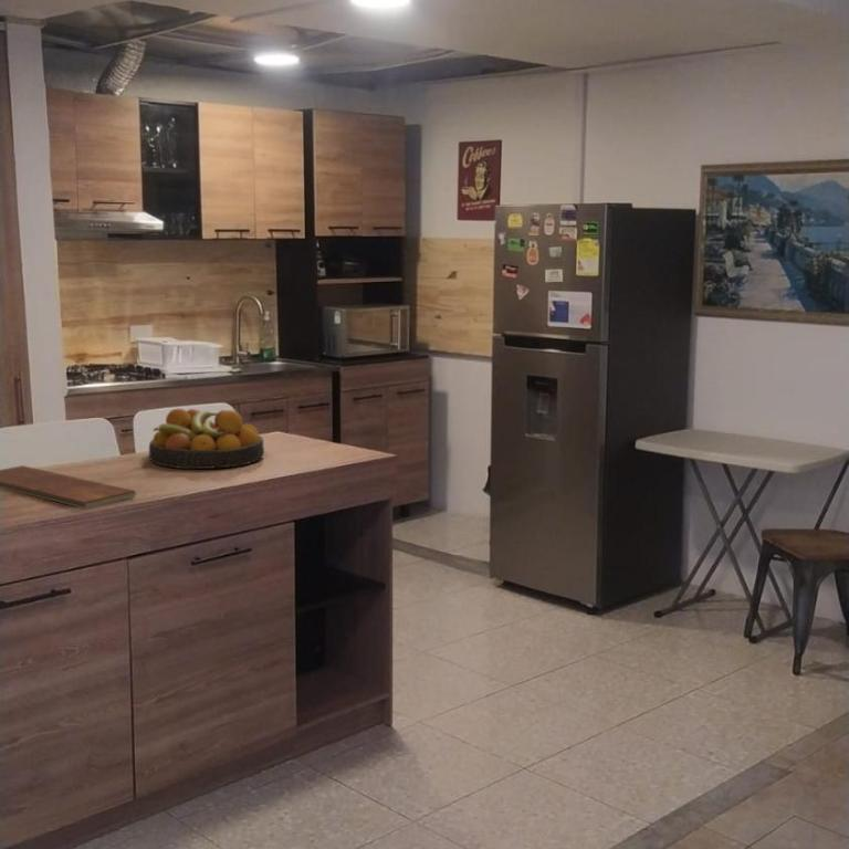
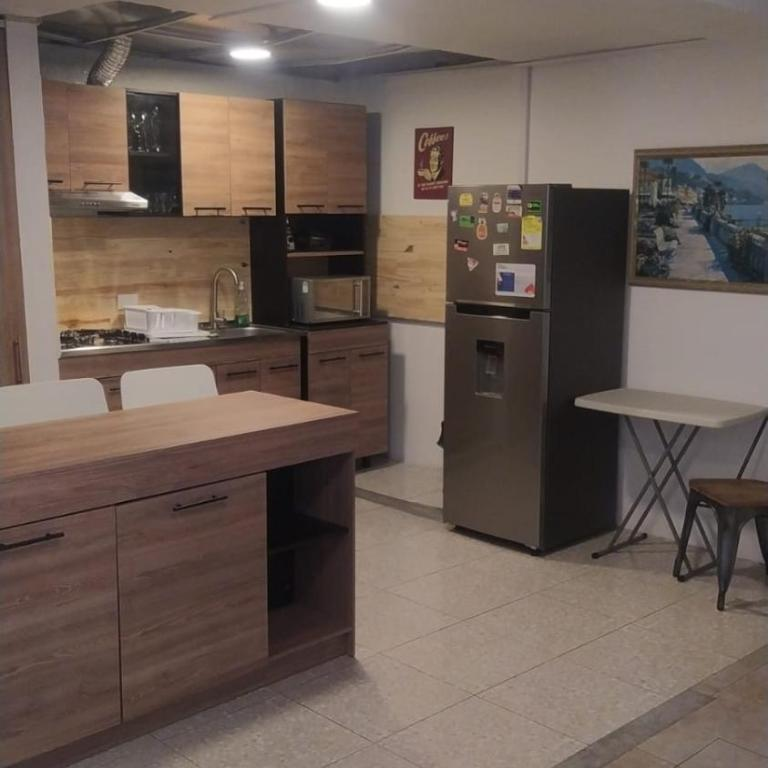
- chopping board [0,464,137,510]
- fruit bowl [148,408,265,470]
